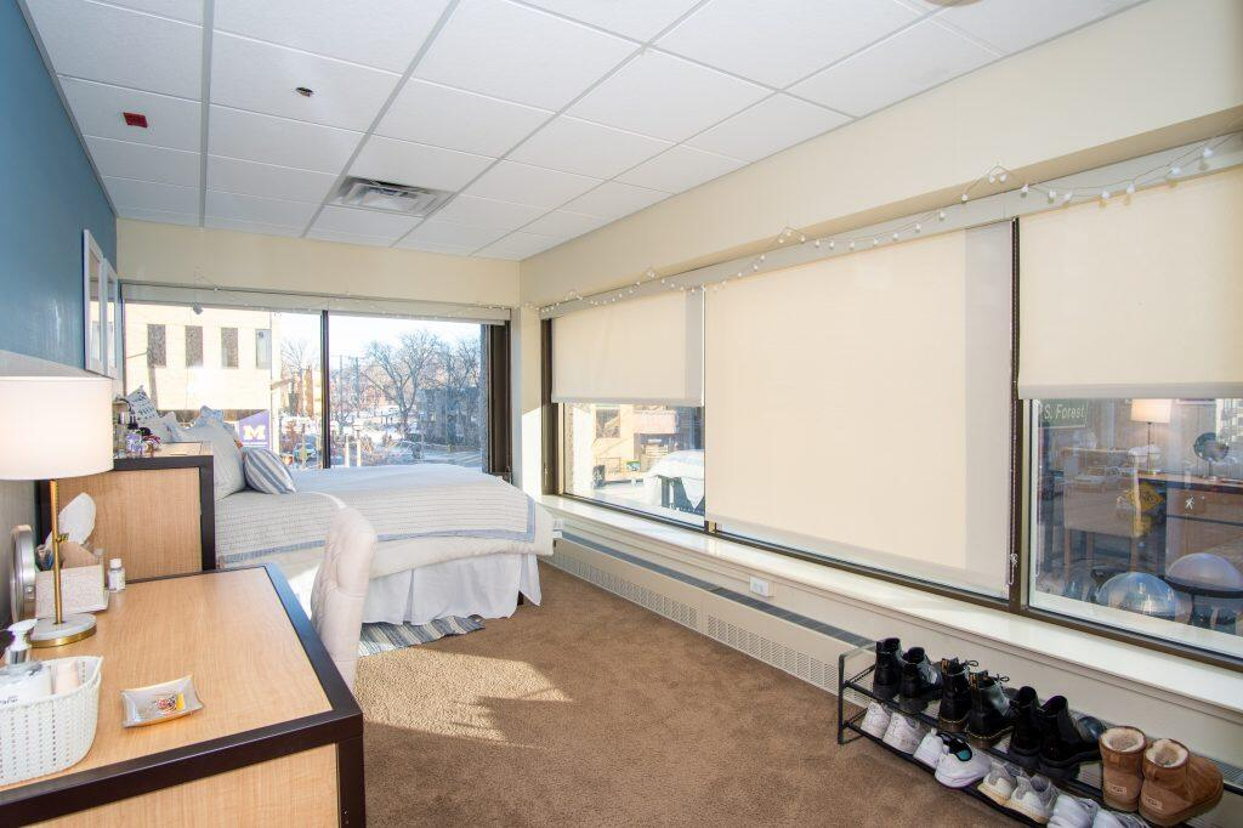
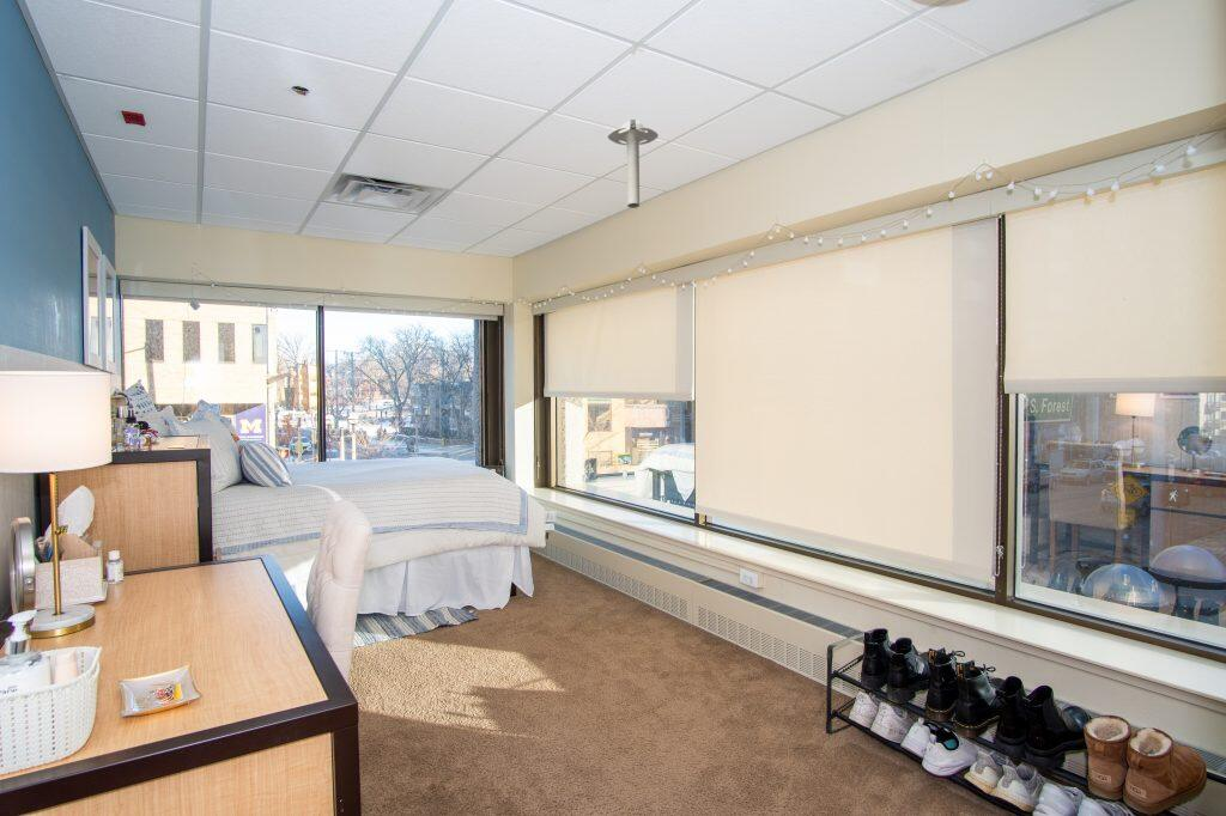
+ ceiling light [607,118,660,209]
